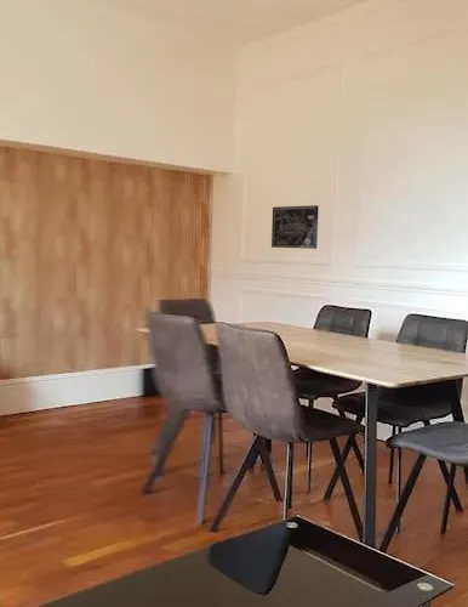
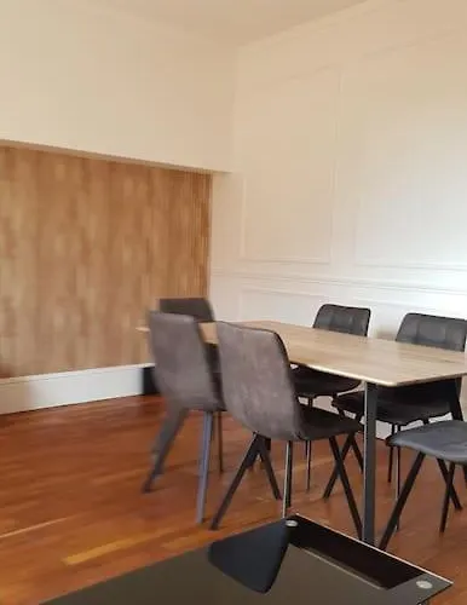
- wall art [270,204,320,250]
